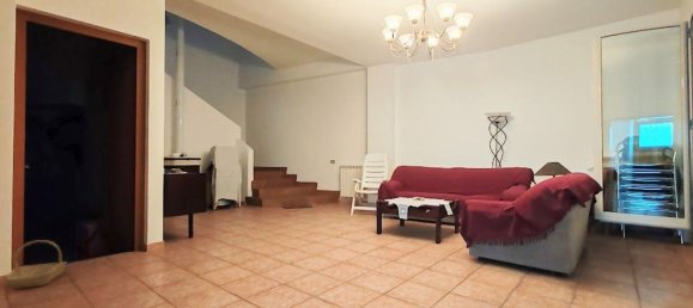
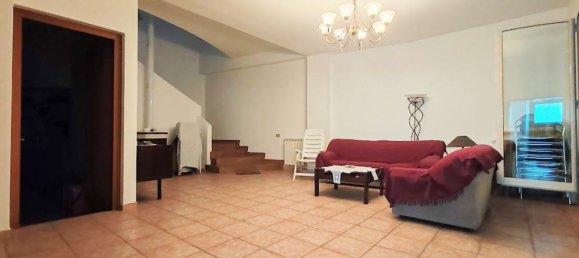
- basket [6,239,68,290]
